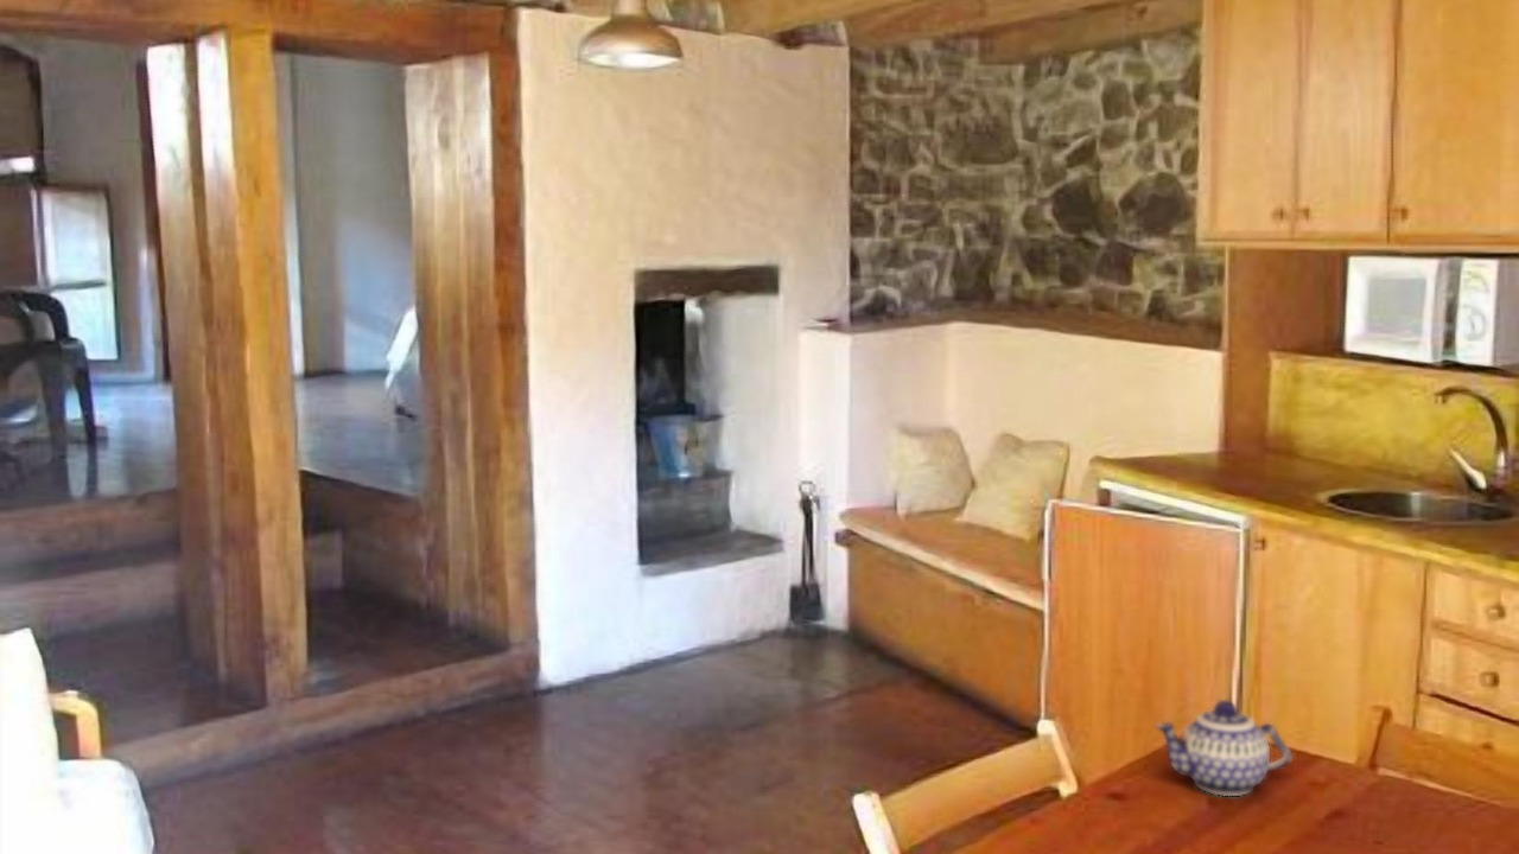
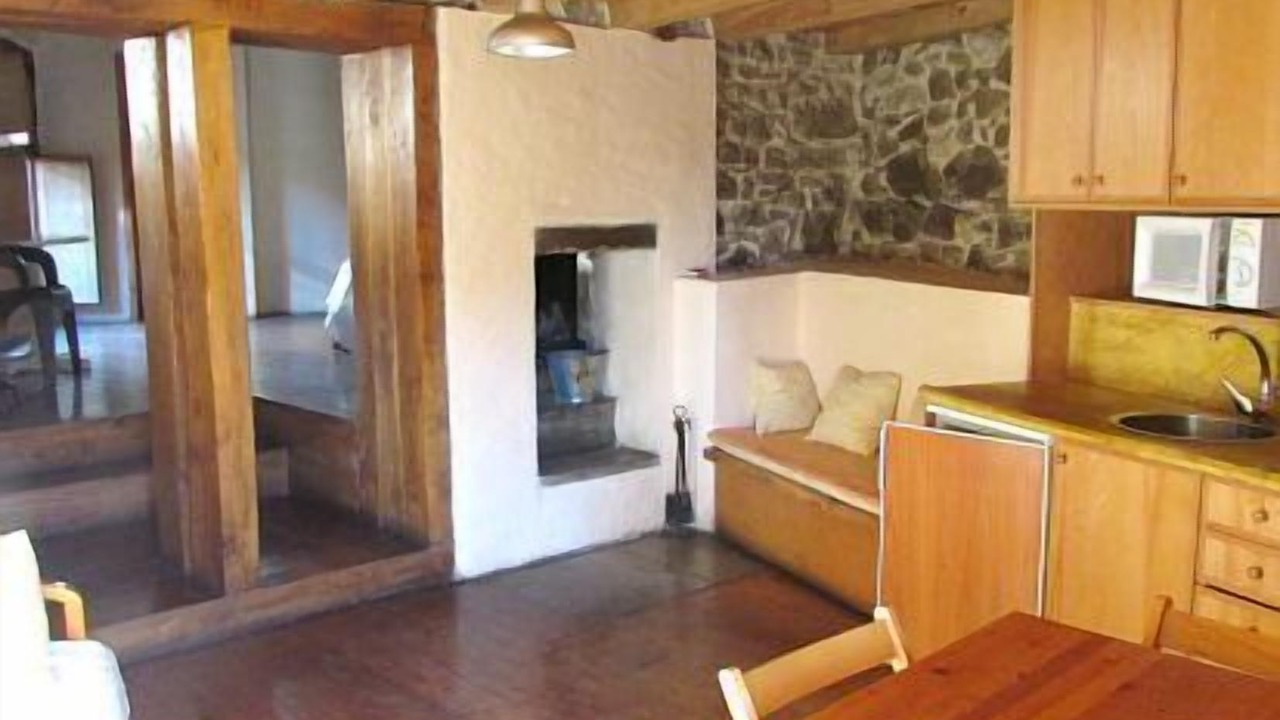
- teapot [1153,699,1294,797]
